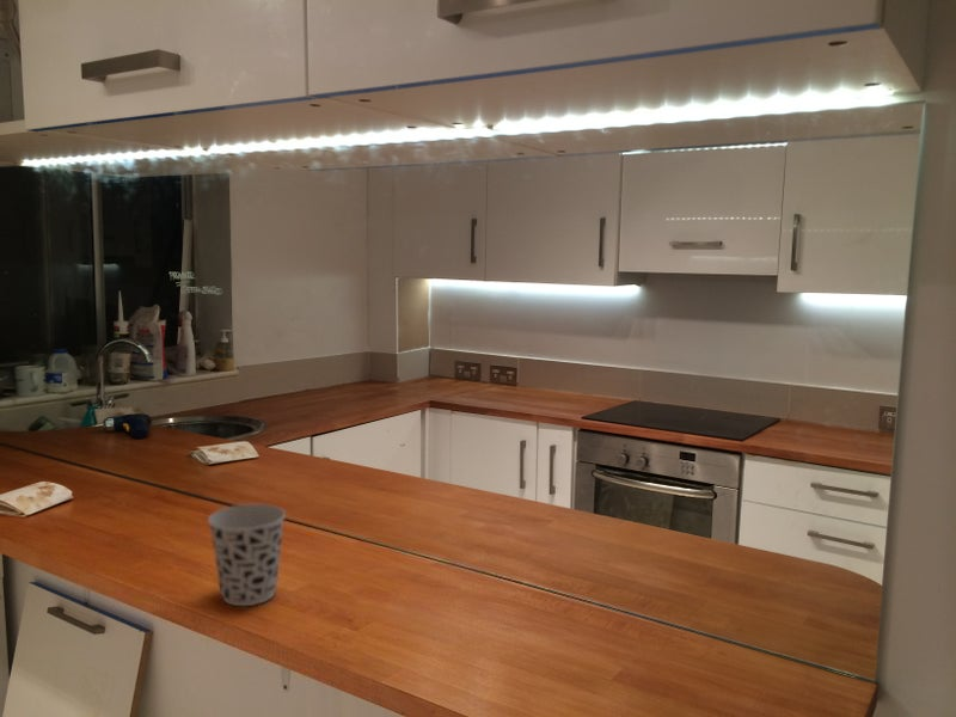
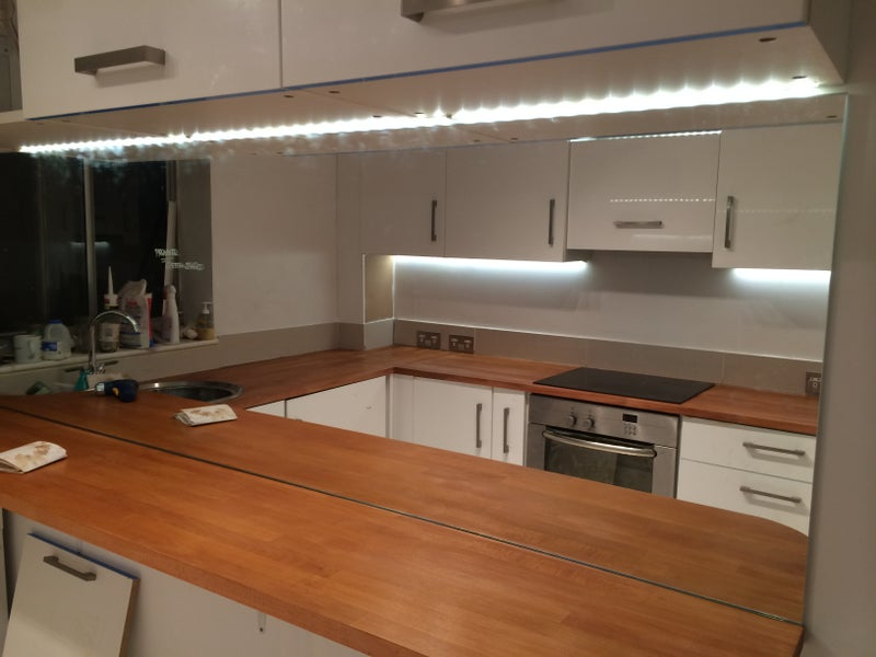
- cup [207,503,287,607]
